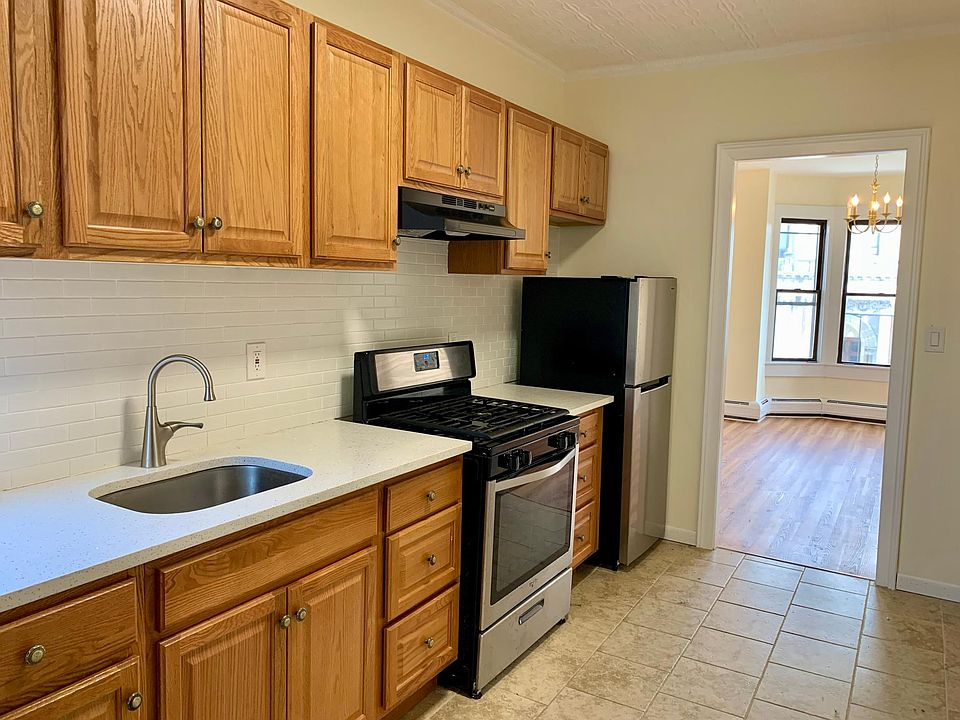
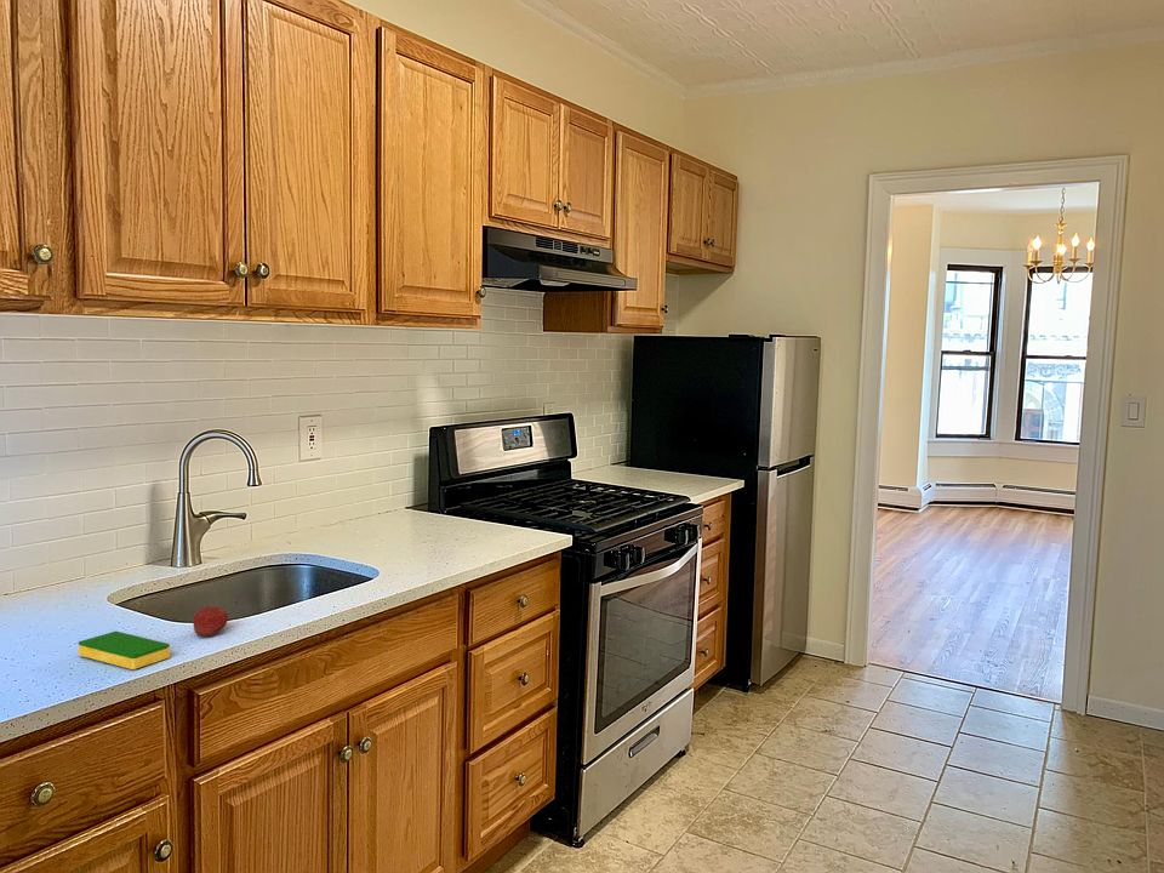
+ fruit [193,605,229,638]
+ dish sponge [78,630,171,671]
